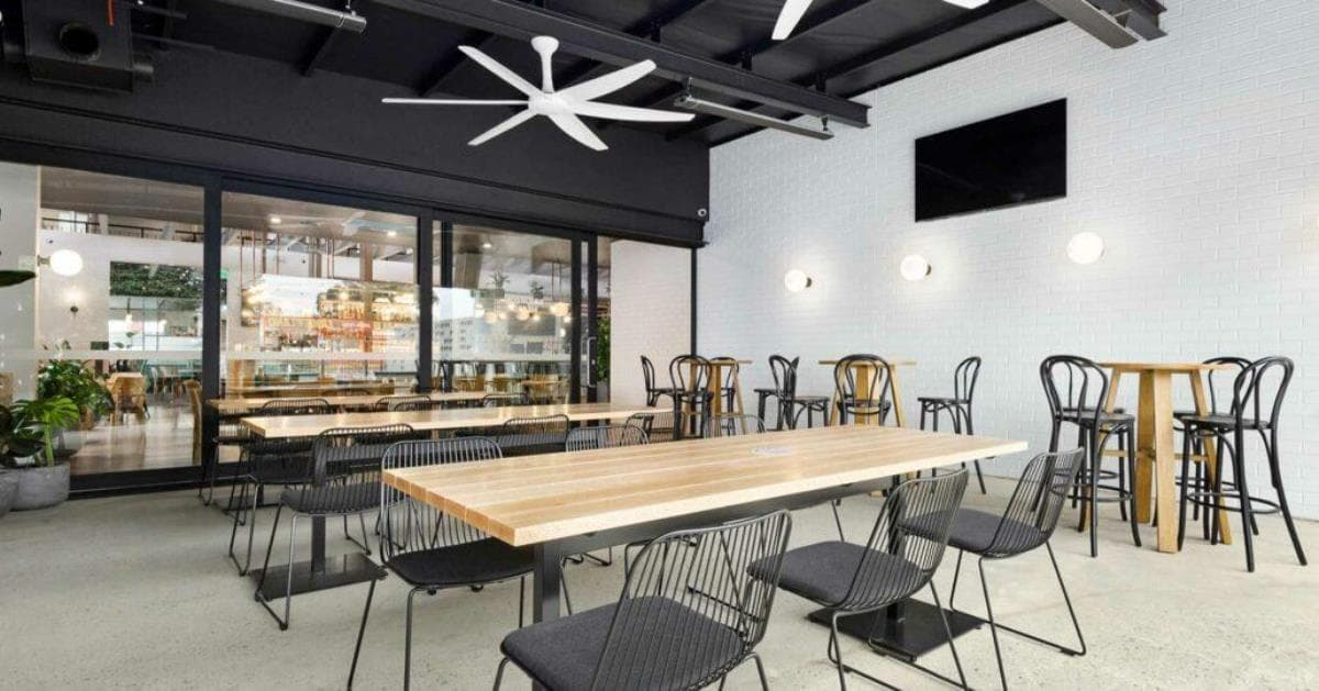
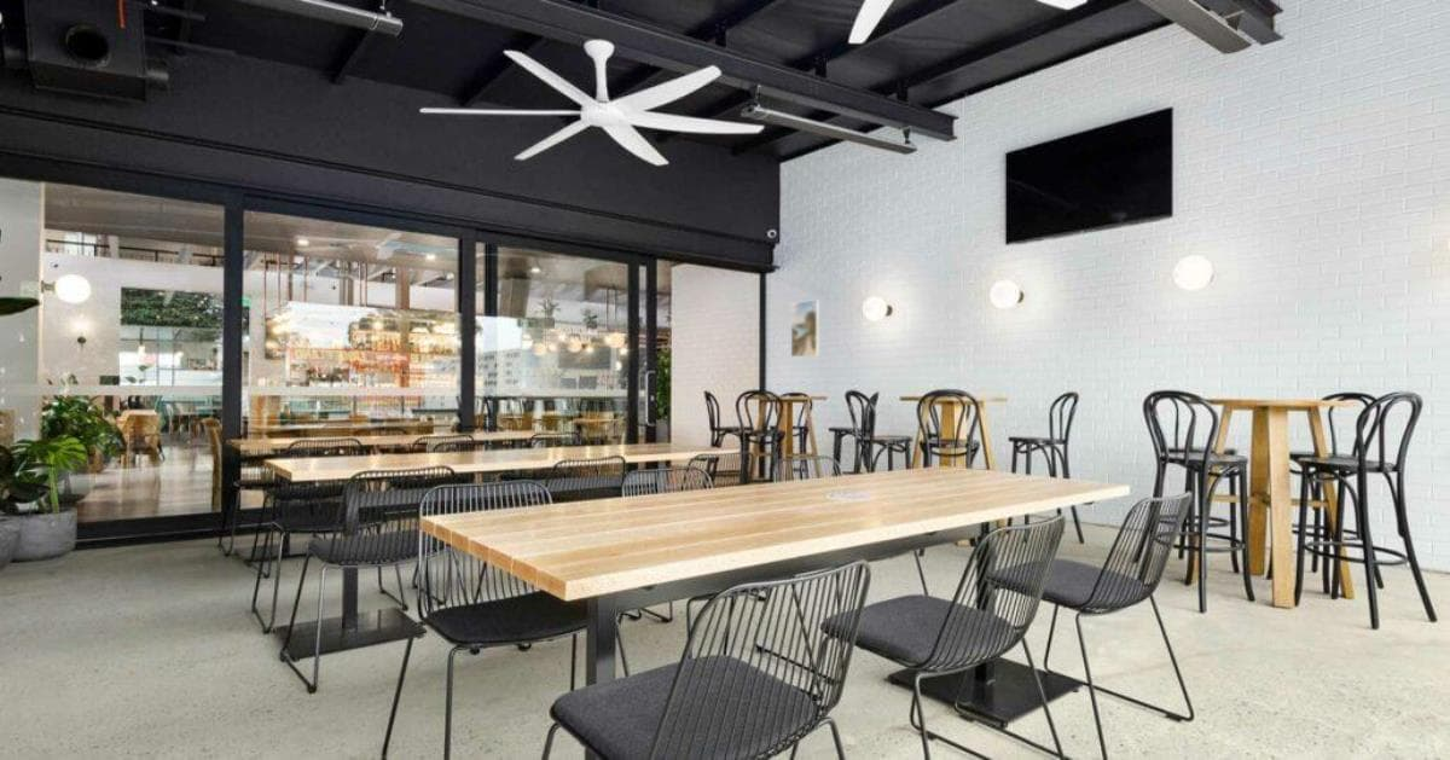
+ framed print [790,298,820,358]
